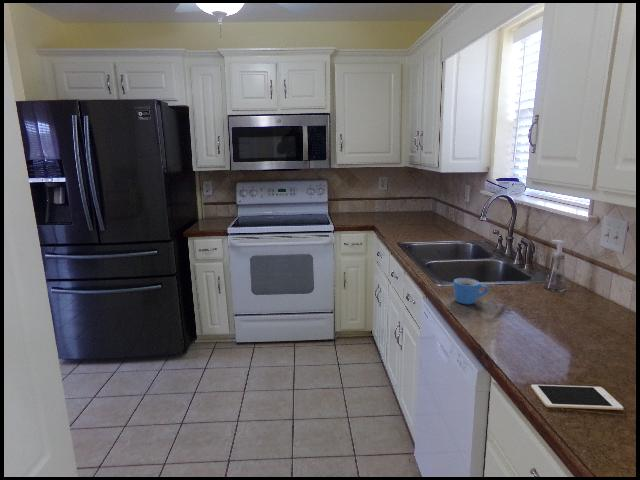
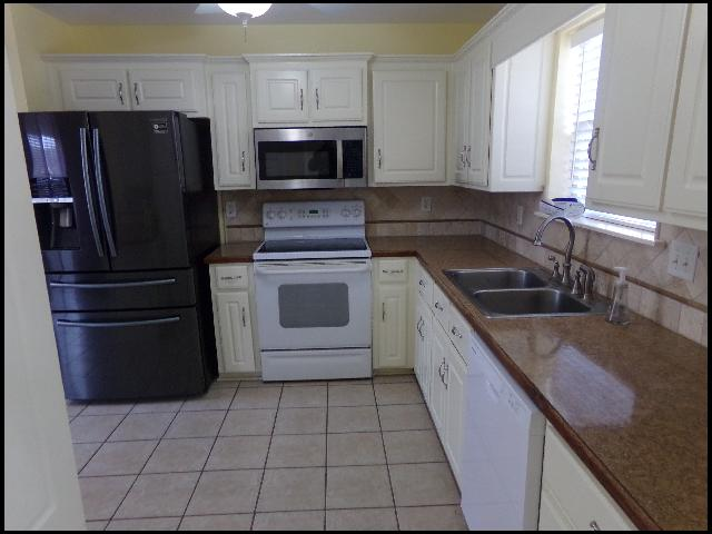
- cell phone [530,384,624,411]
- mug [452,277,489,305]
